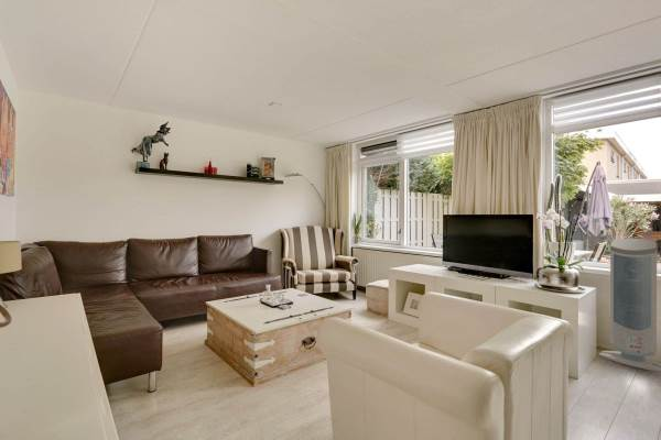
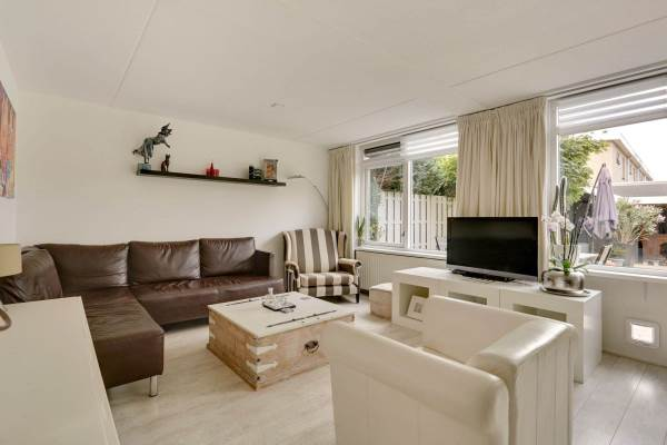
- air purifier [598,238,661,373]
